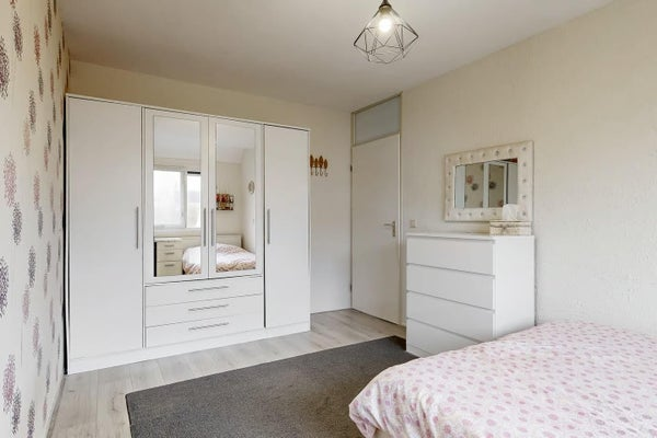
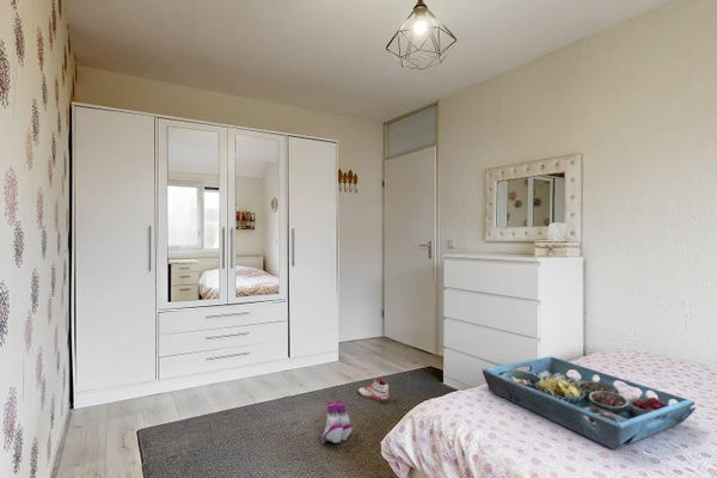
+ serving tray [482,356,698,451]
+ boots [319,399,354,445]
+ sneaker [357,378,391,404]
